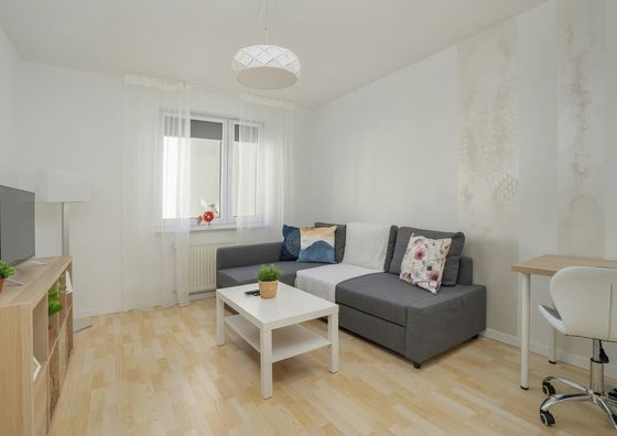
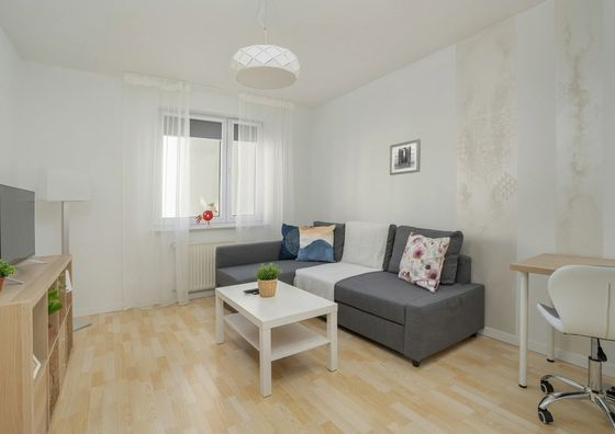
+ wall art [389,138,422,176]
